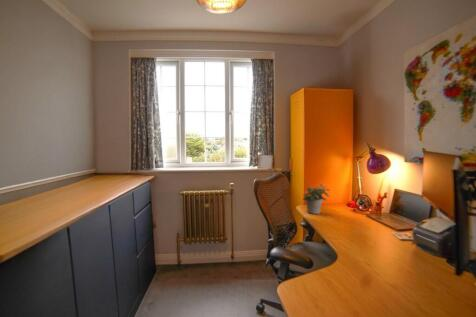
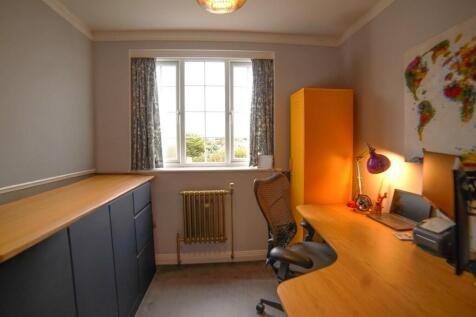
- potted plant [302,182,331,215]
